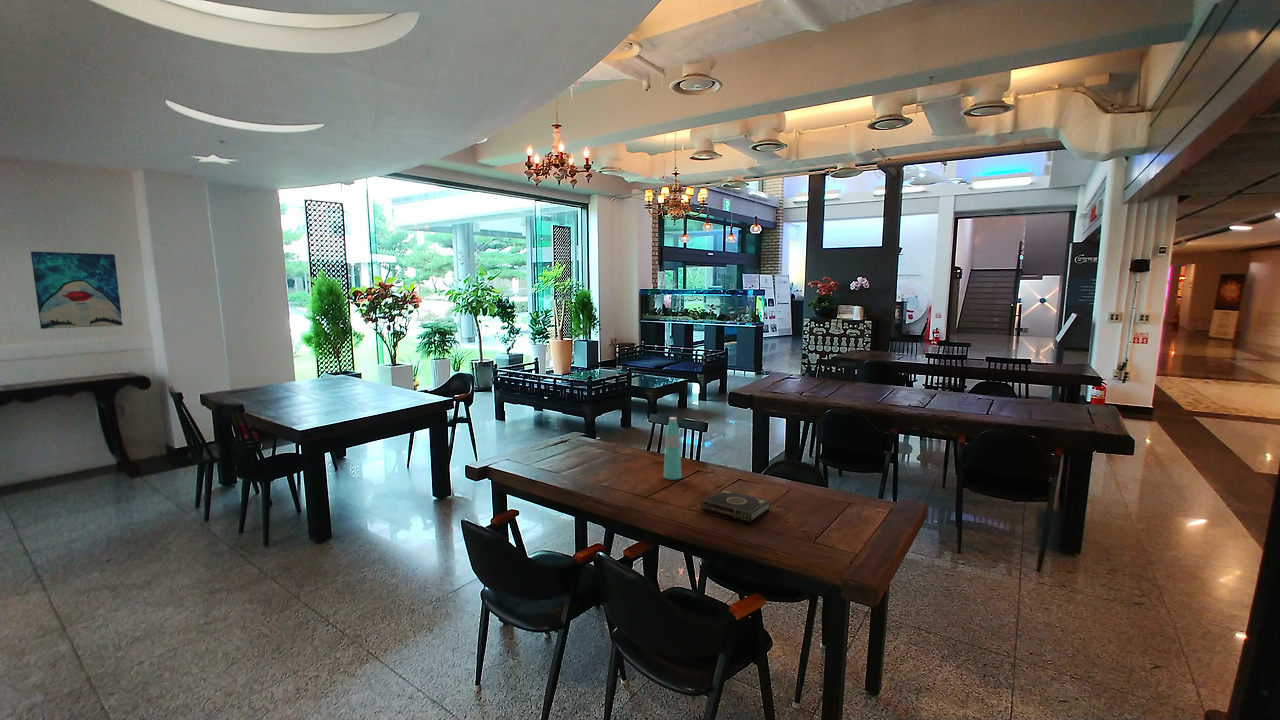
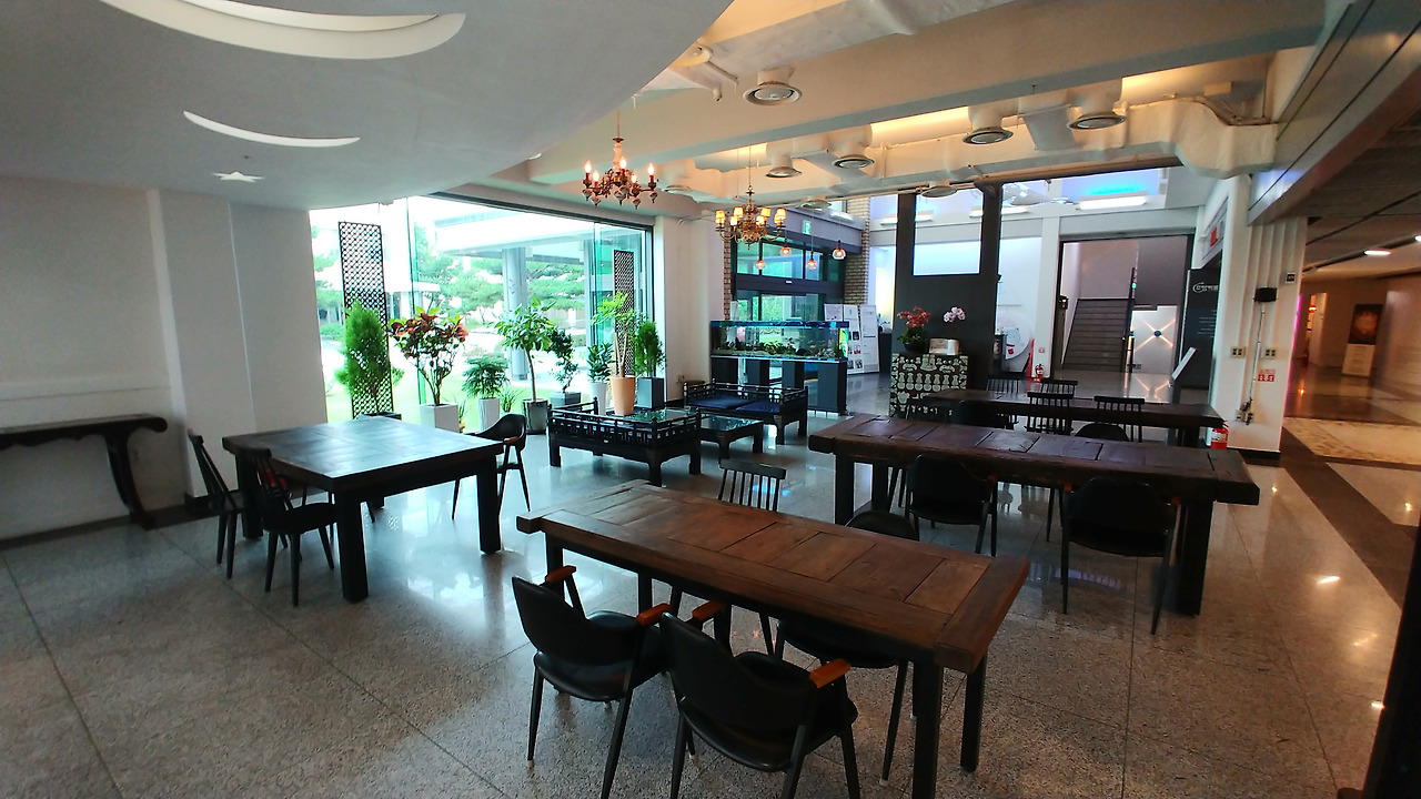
- wall art [30,250,124,330]
- water bottle [663,416,682,480]
- book [700,488,771,523]
